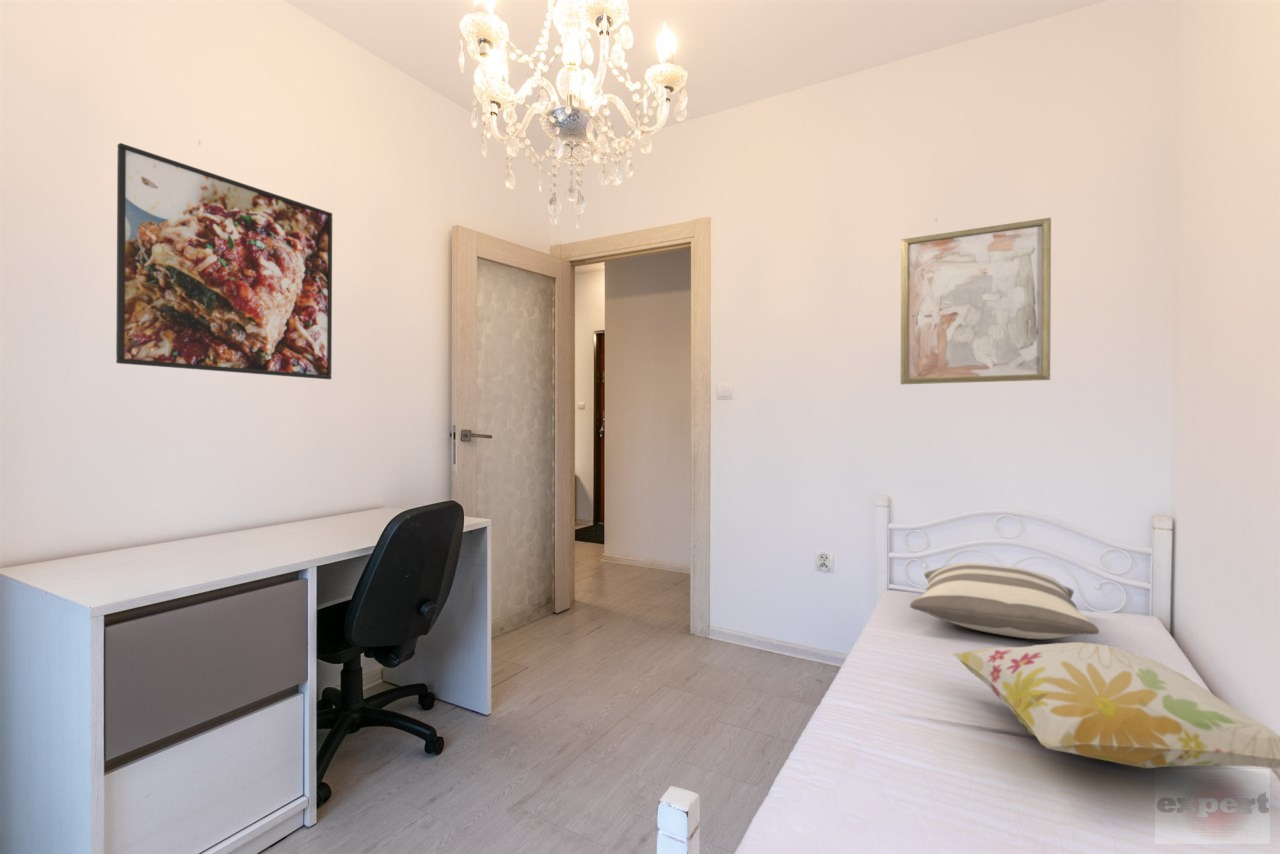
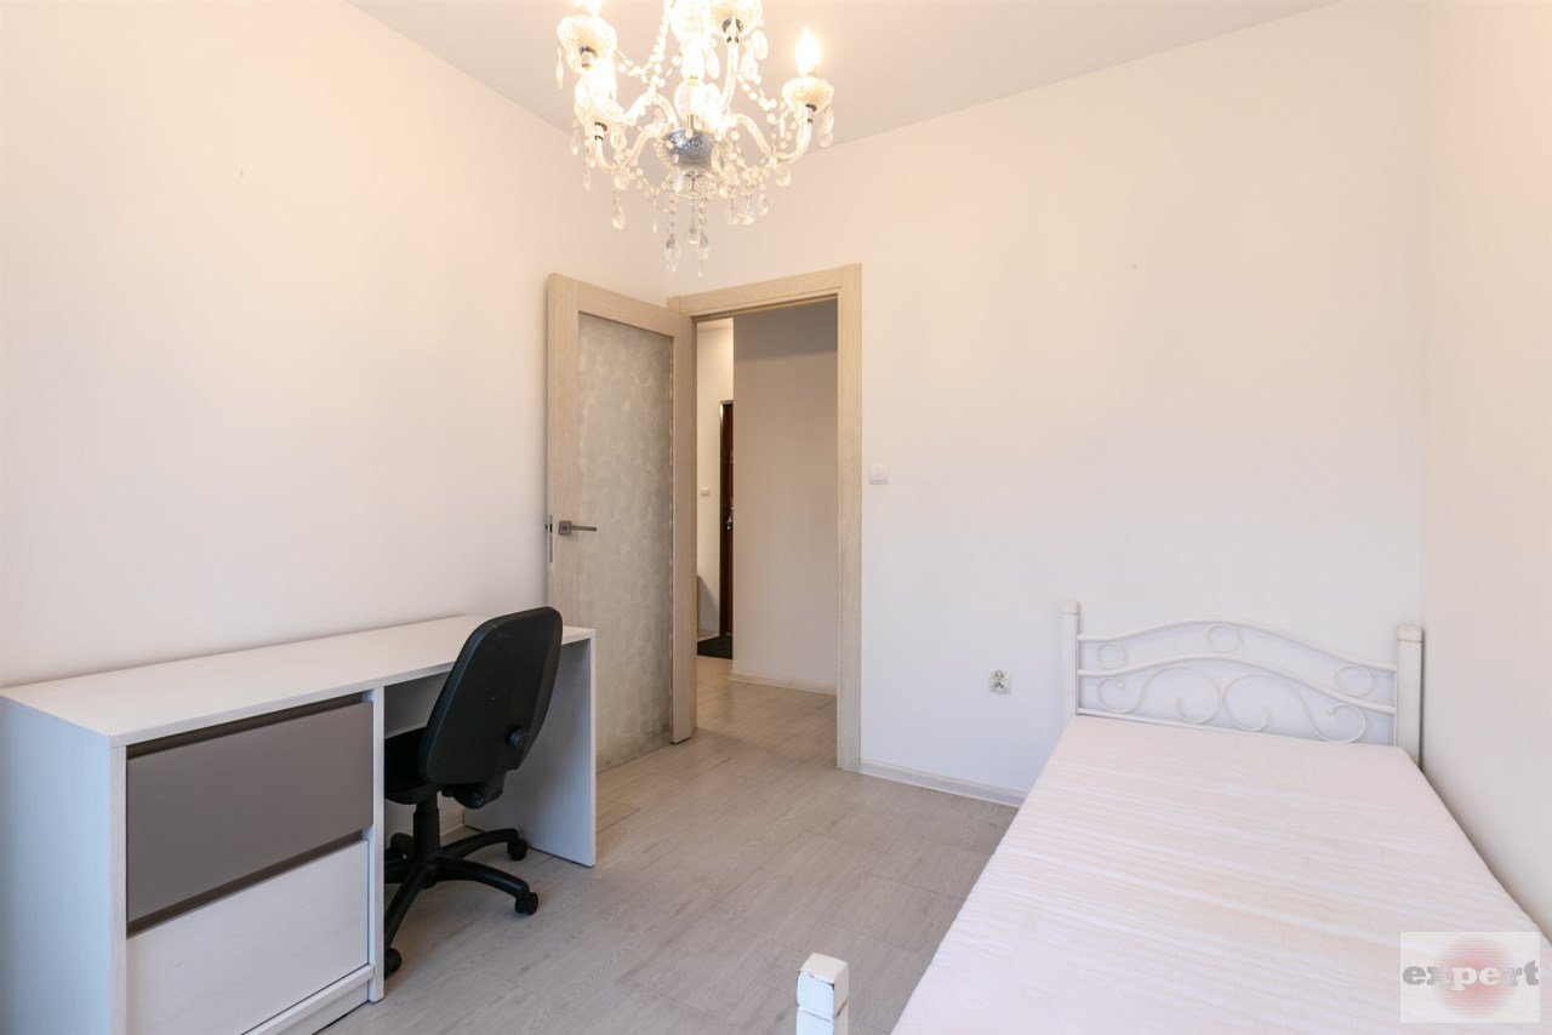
- decorative pillow [950,641,1280,770]
- wall art [900,217,1052,385]
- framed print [115,142,333,380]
- pillow [909,562,1100,640]
